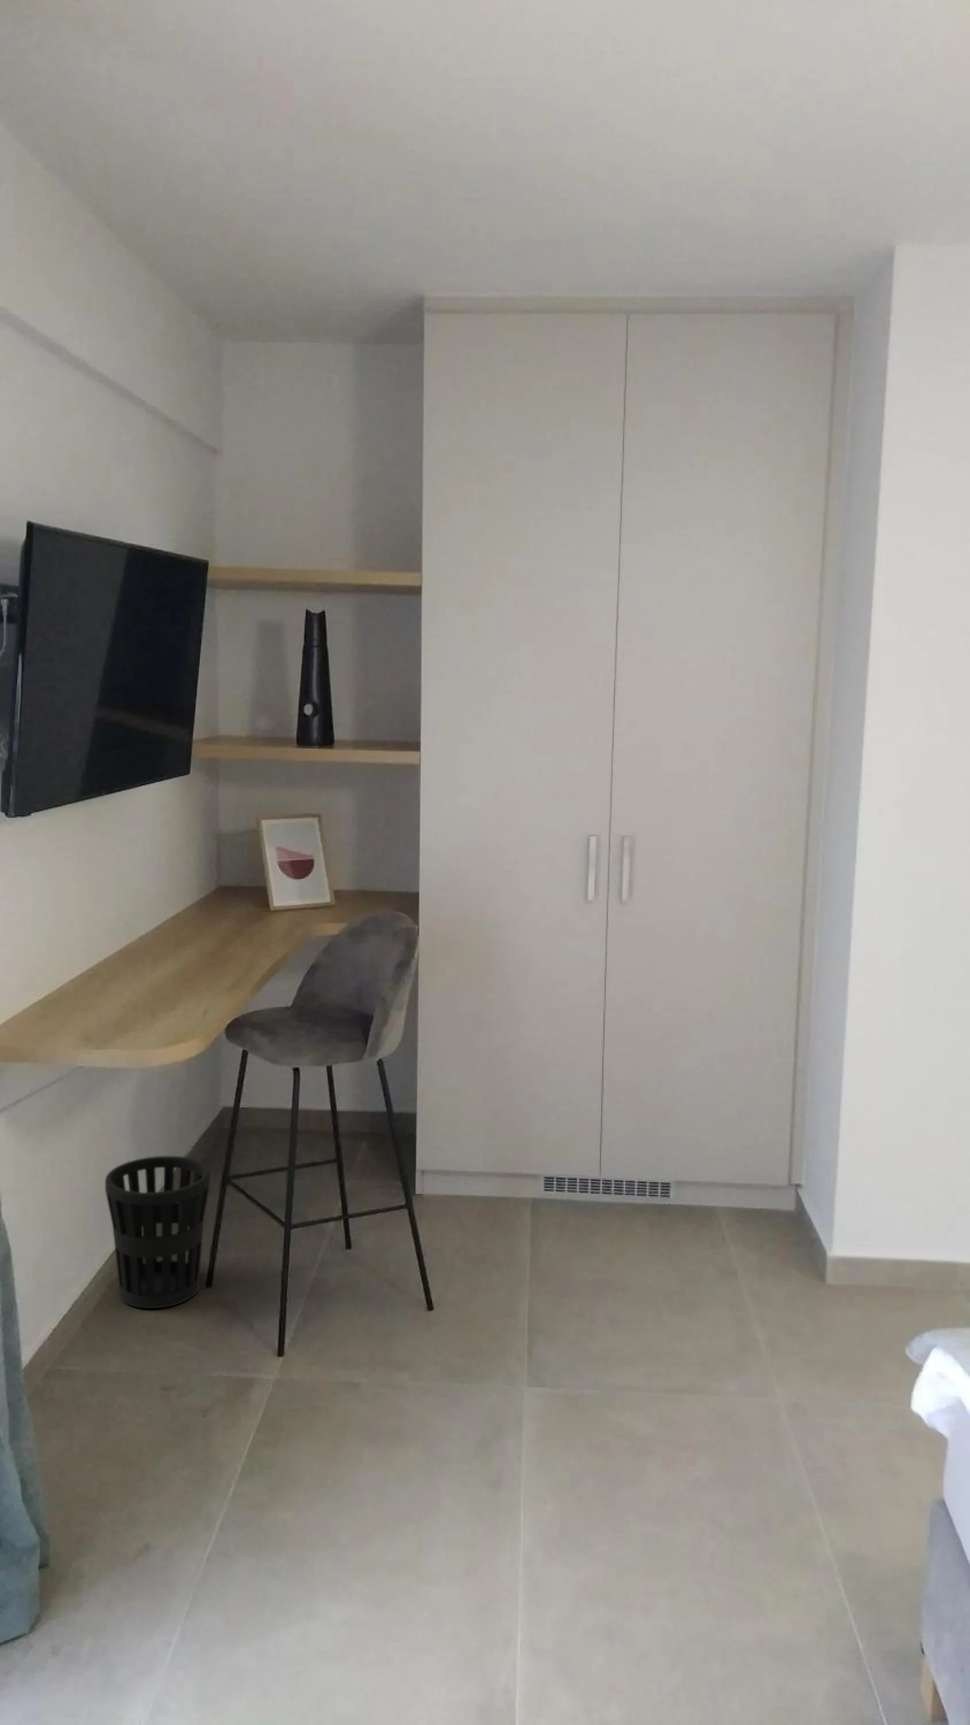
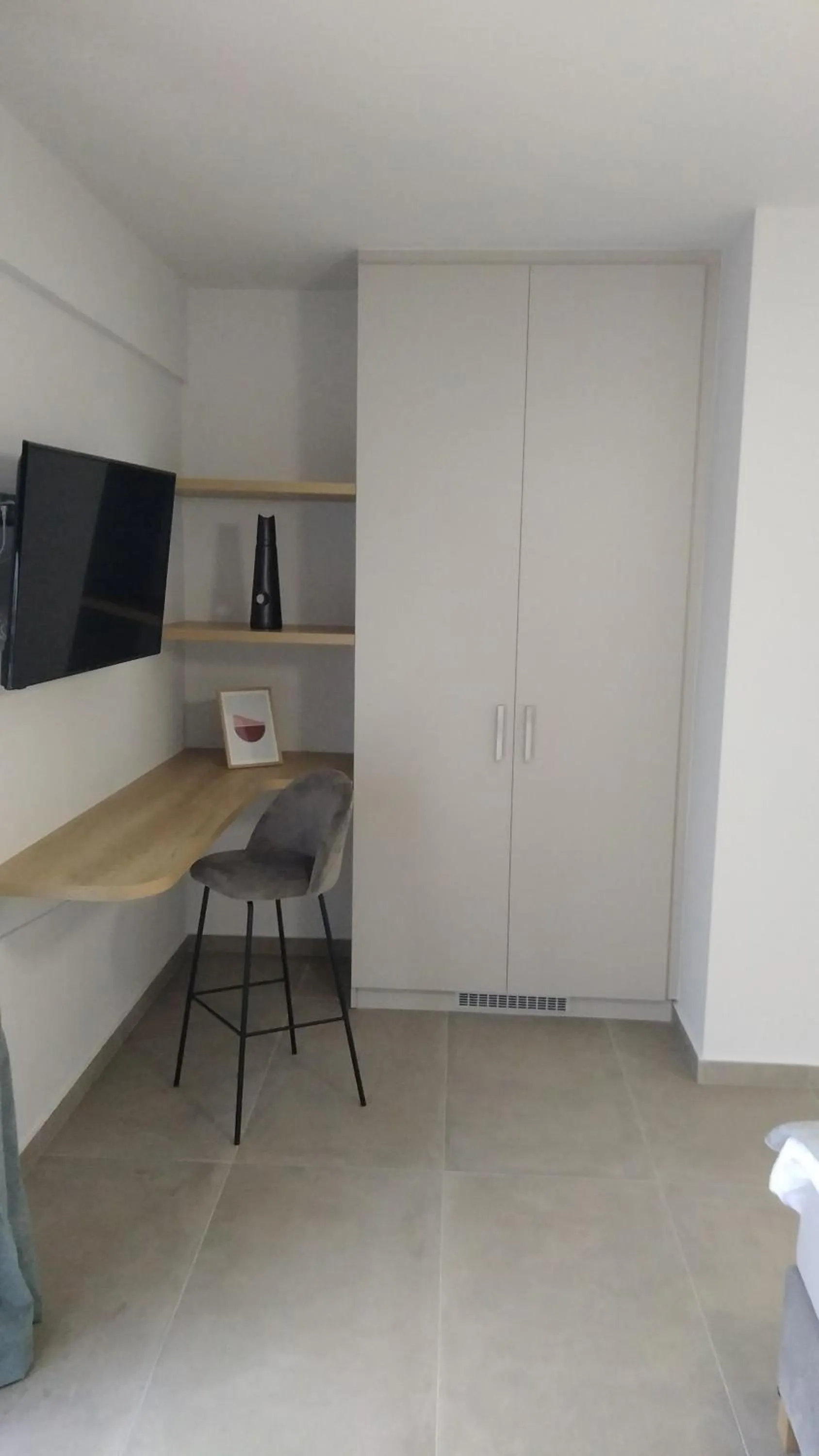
- wastebasket [104,1155,211,1309]
